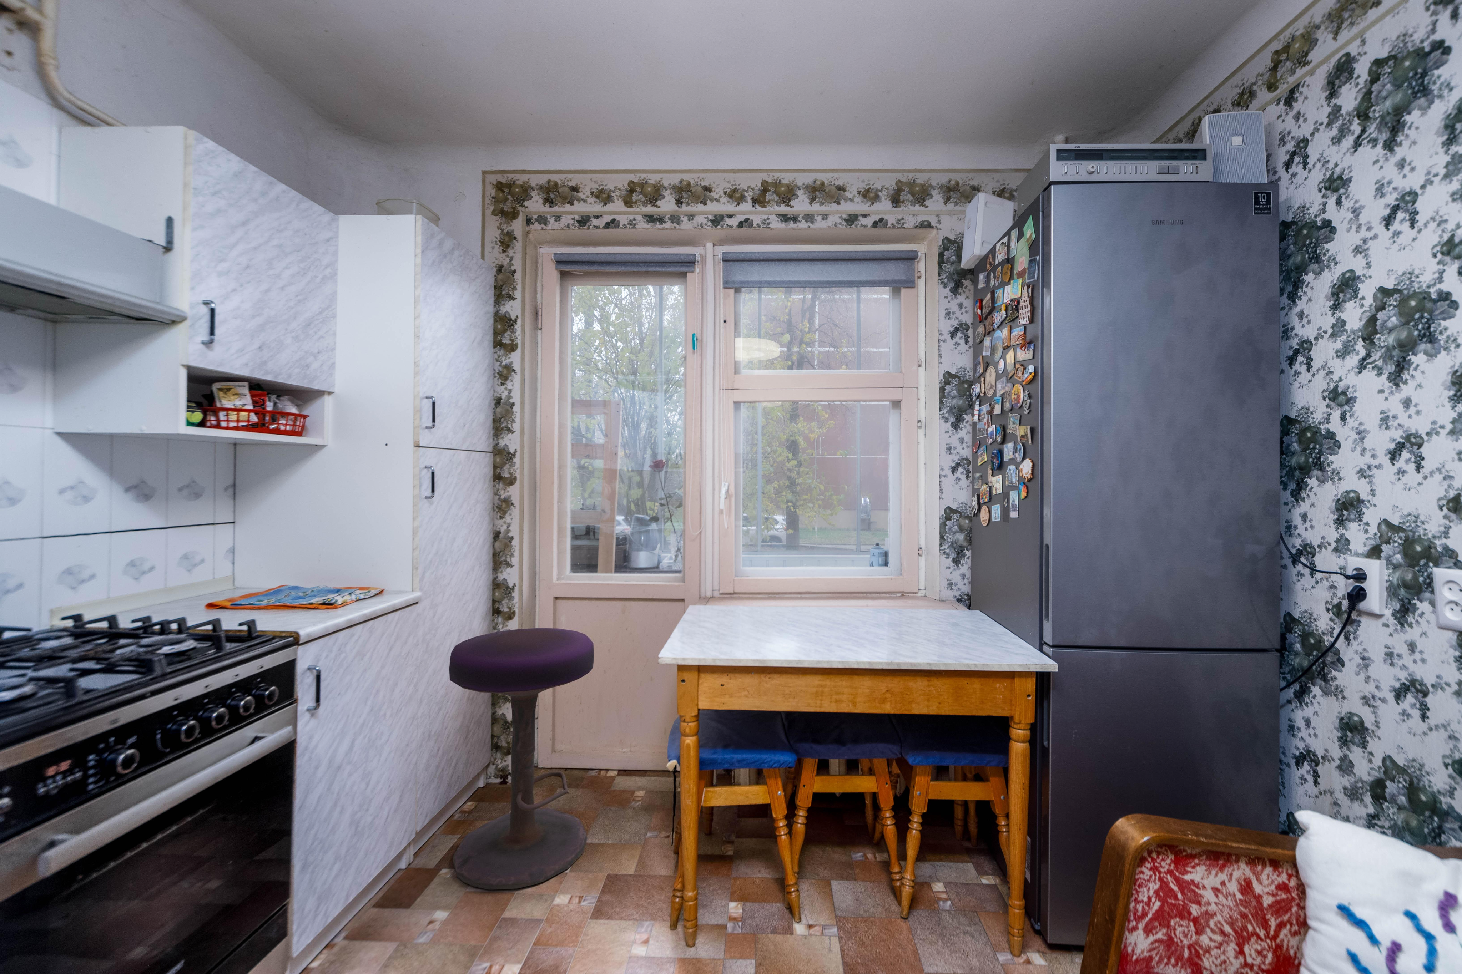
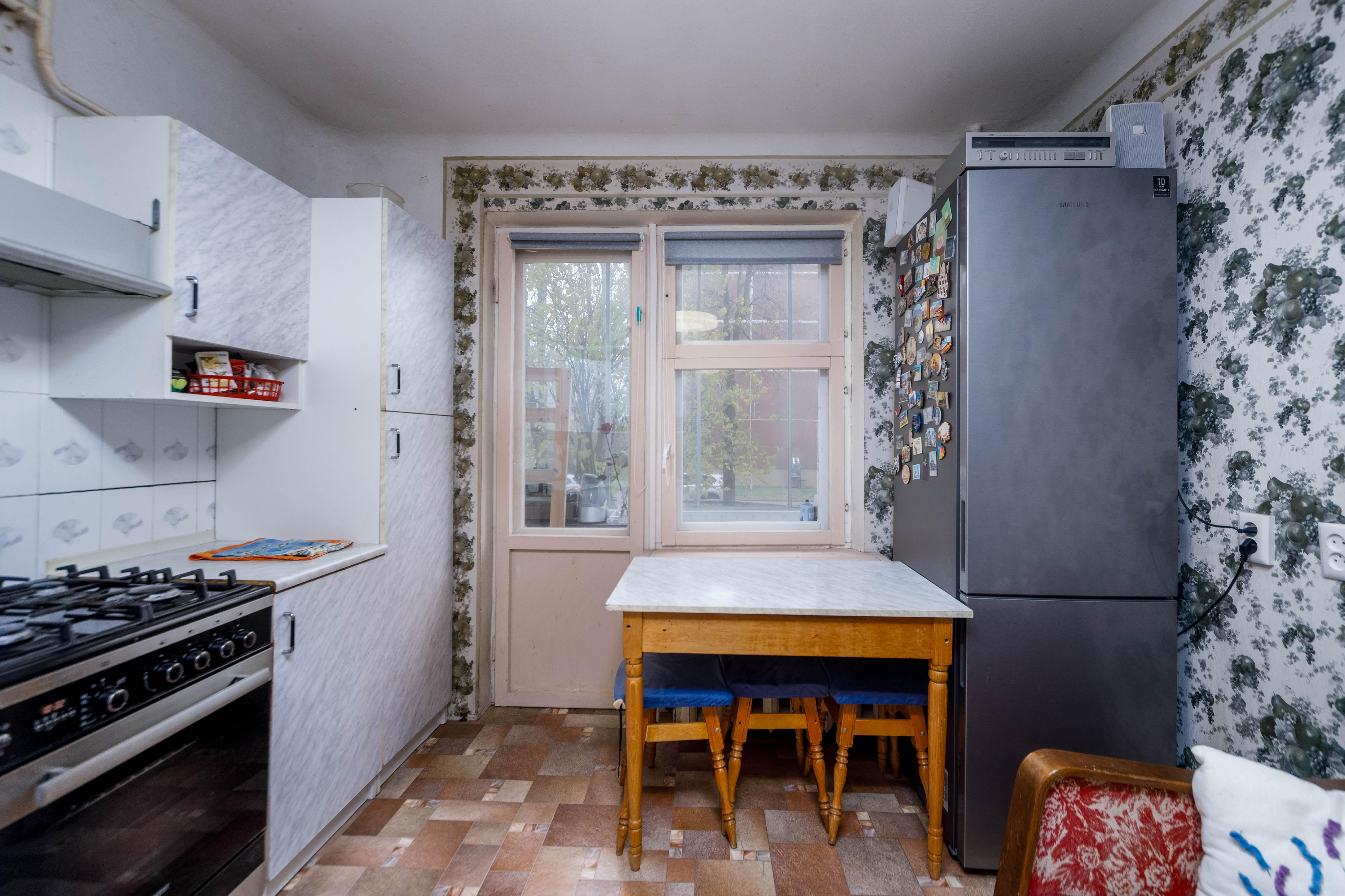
- stool [449,627,595,890]
